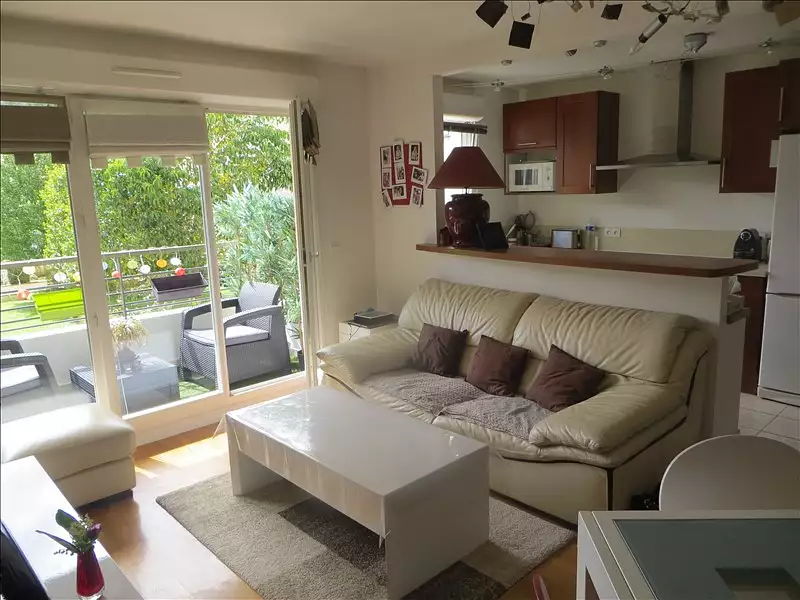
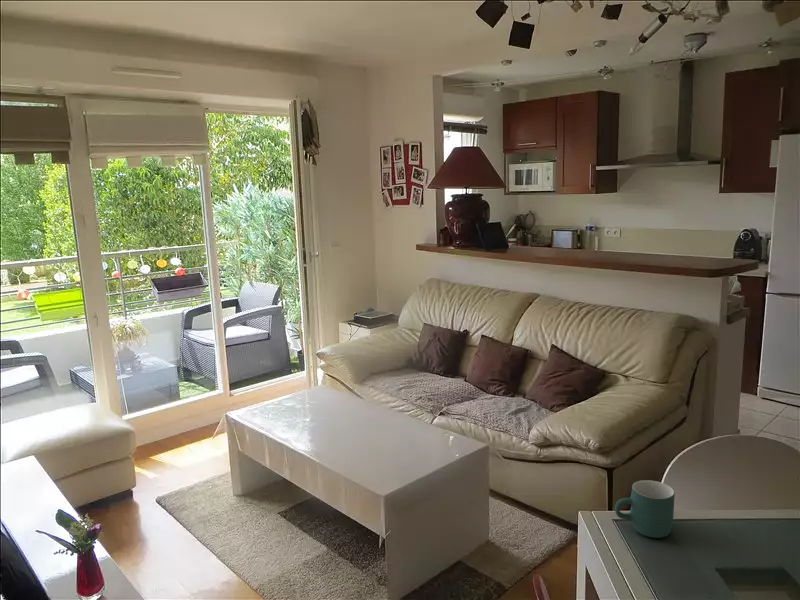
+ mug [614,479,676,539]
